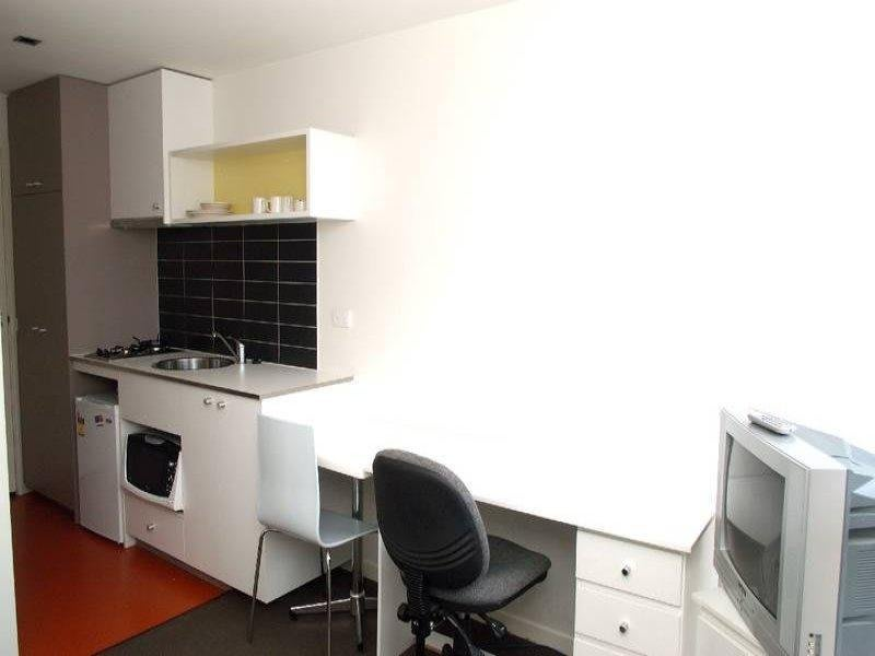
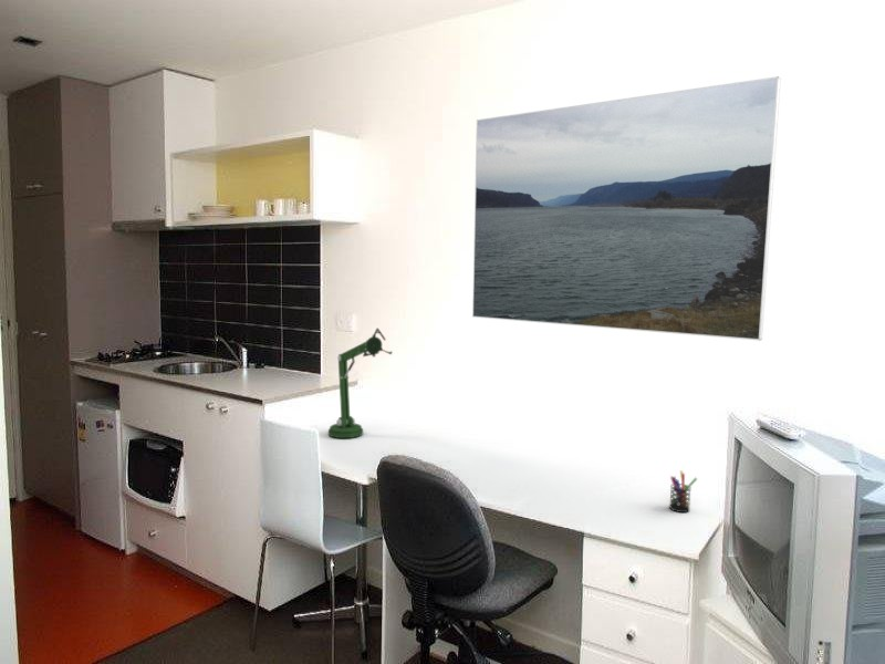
+ desk lamp [327,326,393,439]
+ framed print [471,75,782,342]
+ pen holder [668,469,698,513]
